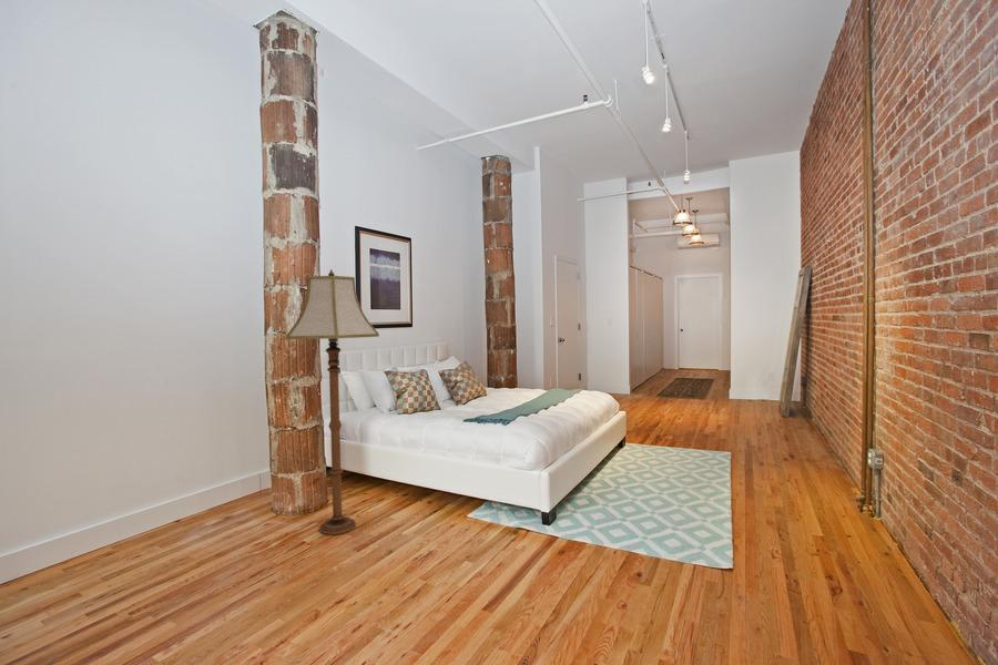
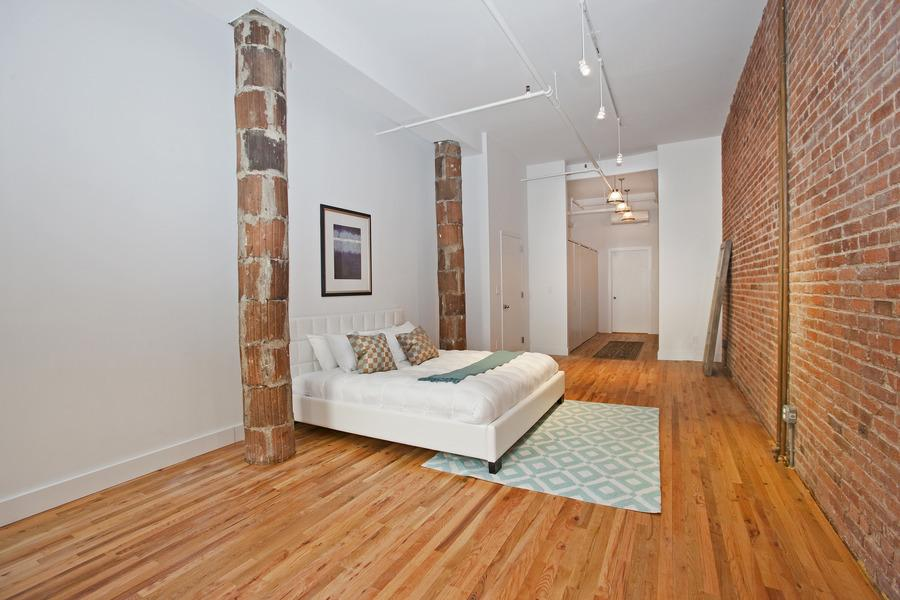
- floor lamp [285,268,380,536]
